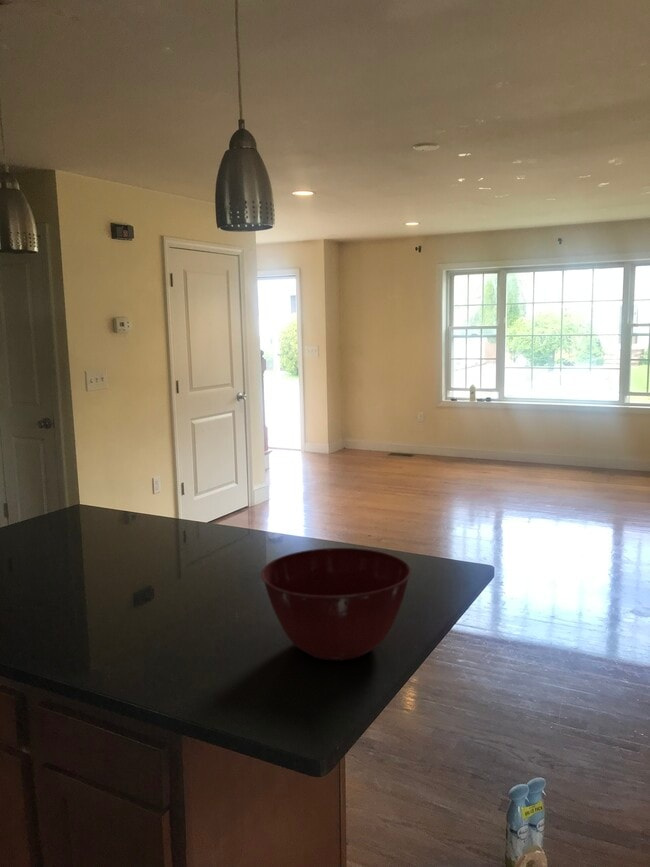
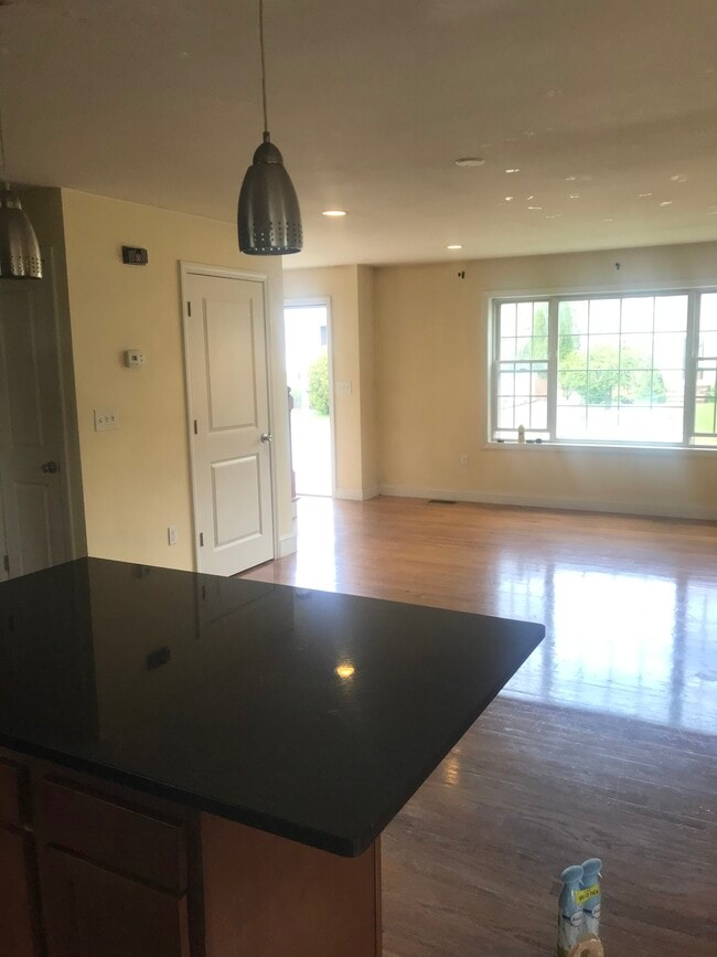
- mixing bowl [260,547,412,662]
